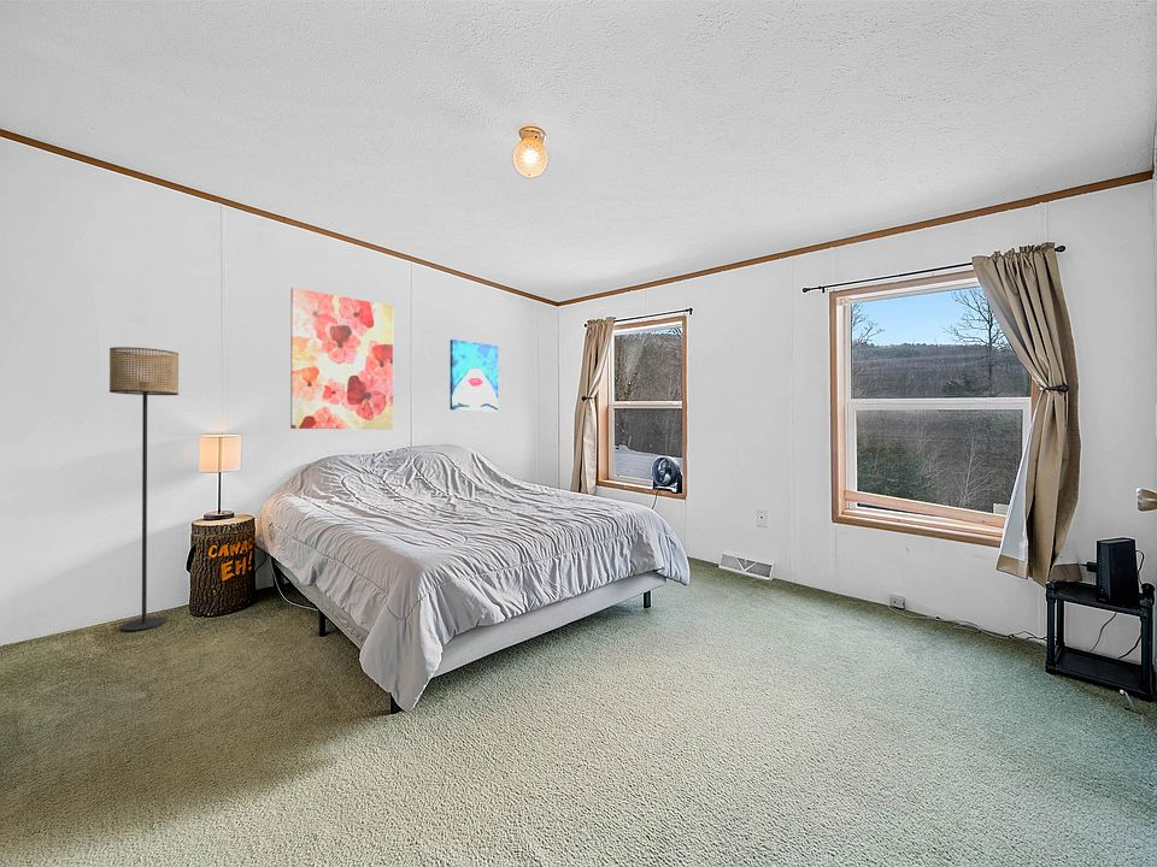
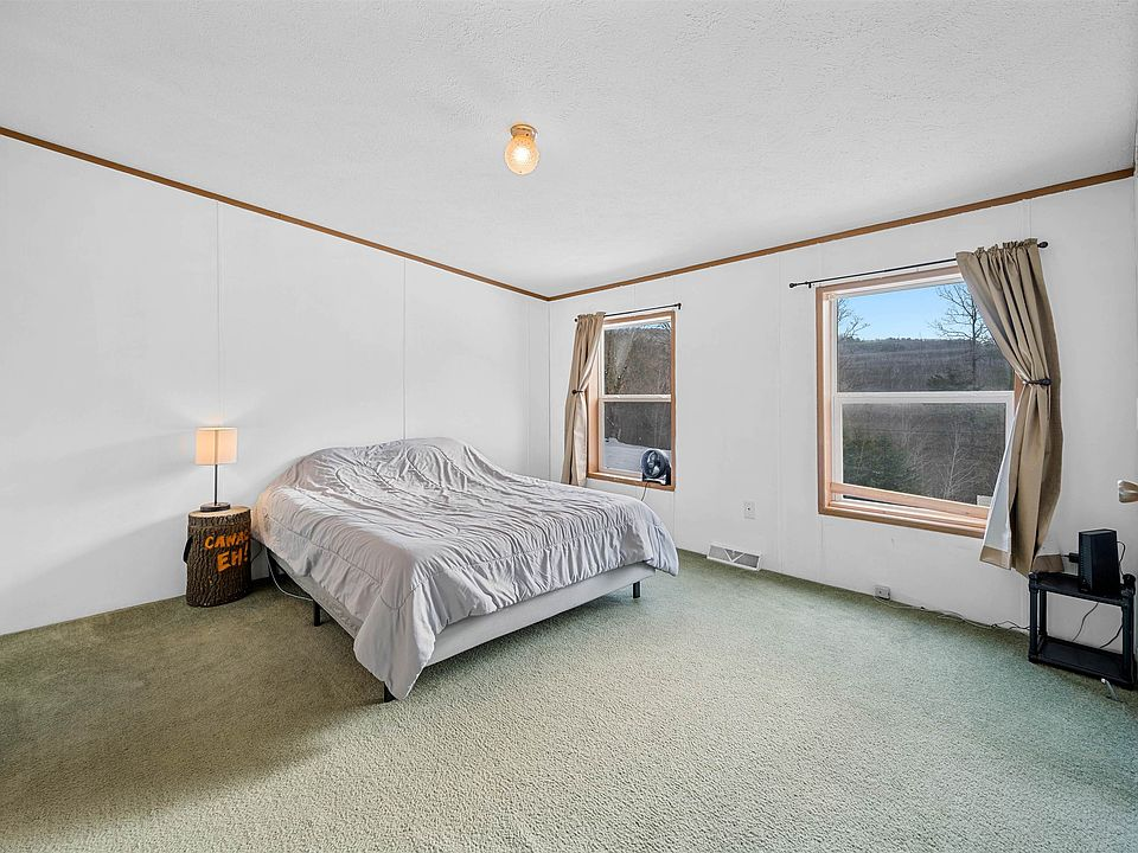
- wall art [289,287,394,431]
- floor lamp [108,346,180,632]
- wall art [448,338,499,413]
